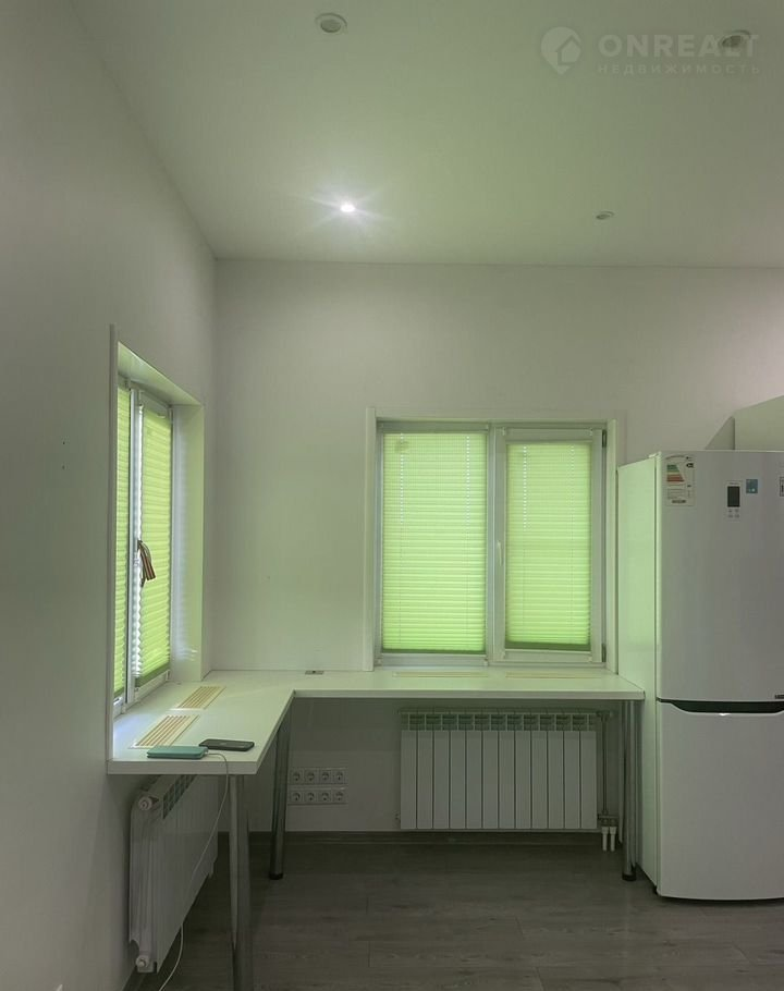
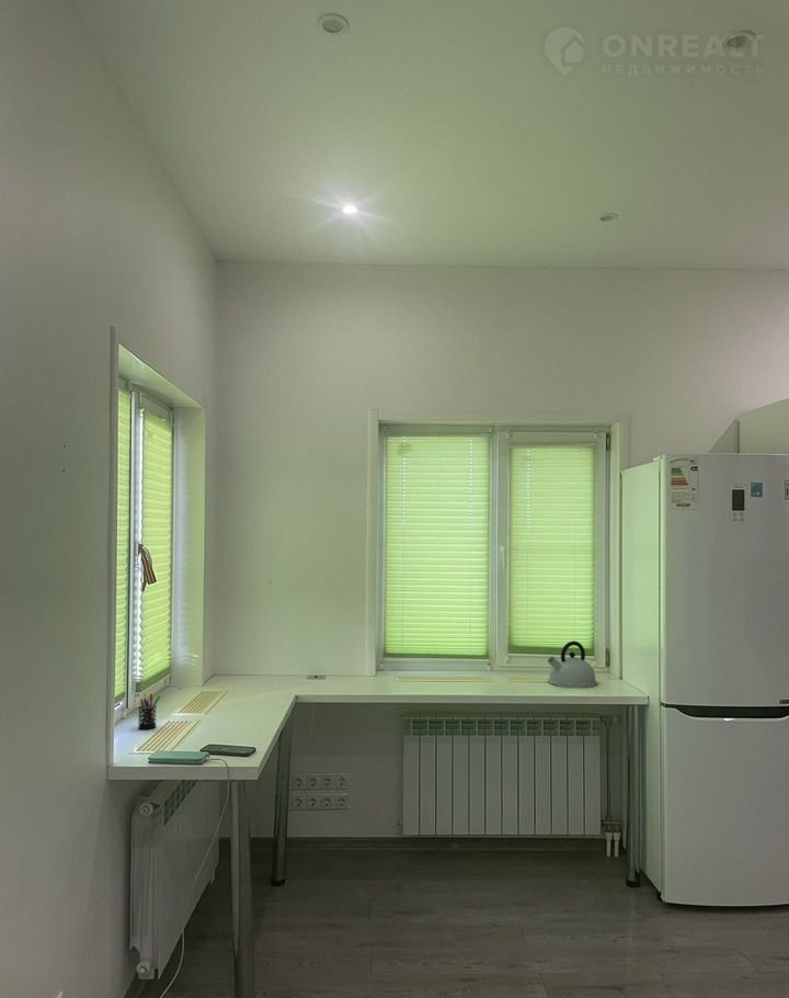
+ pen holder [137,692,161,730]
+ kettle [547,640,598,689]
